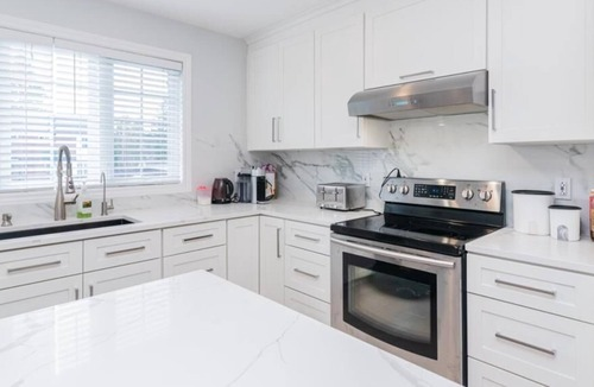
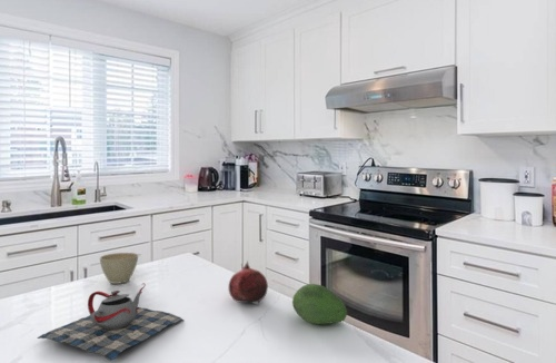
+ flower pot [99,252,139,285]
+ fruit [291,283,348,325]
+ teapot [36,282,185,362]
+ fruit [228,259,269,306]
